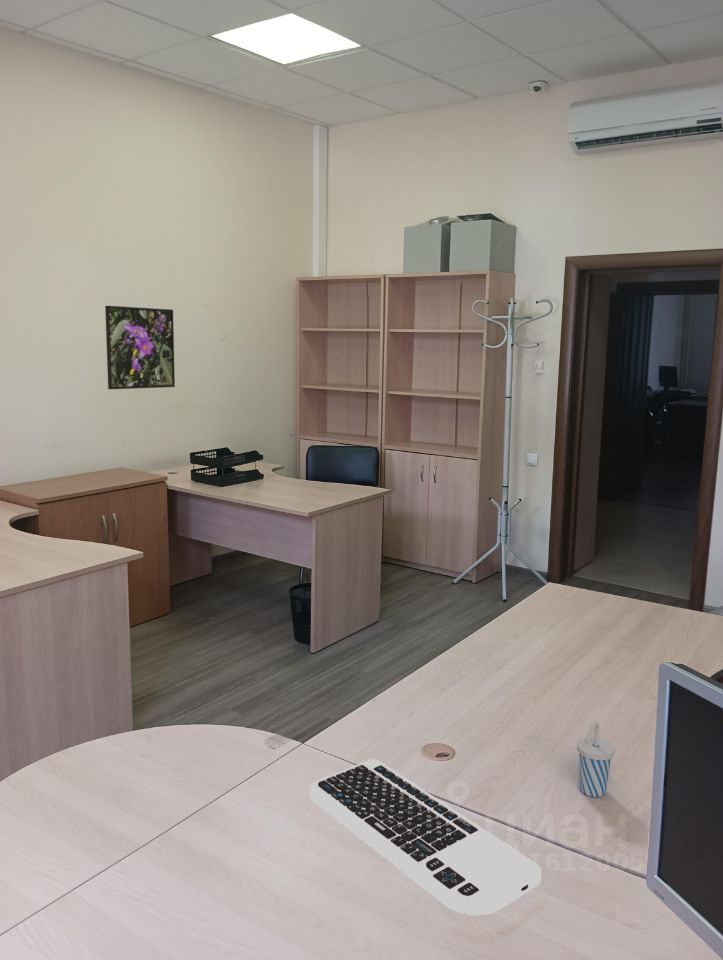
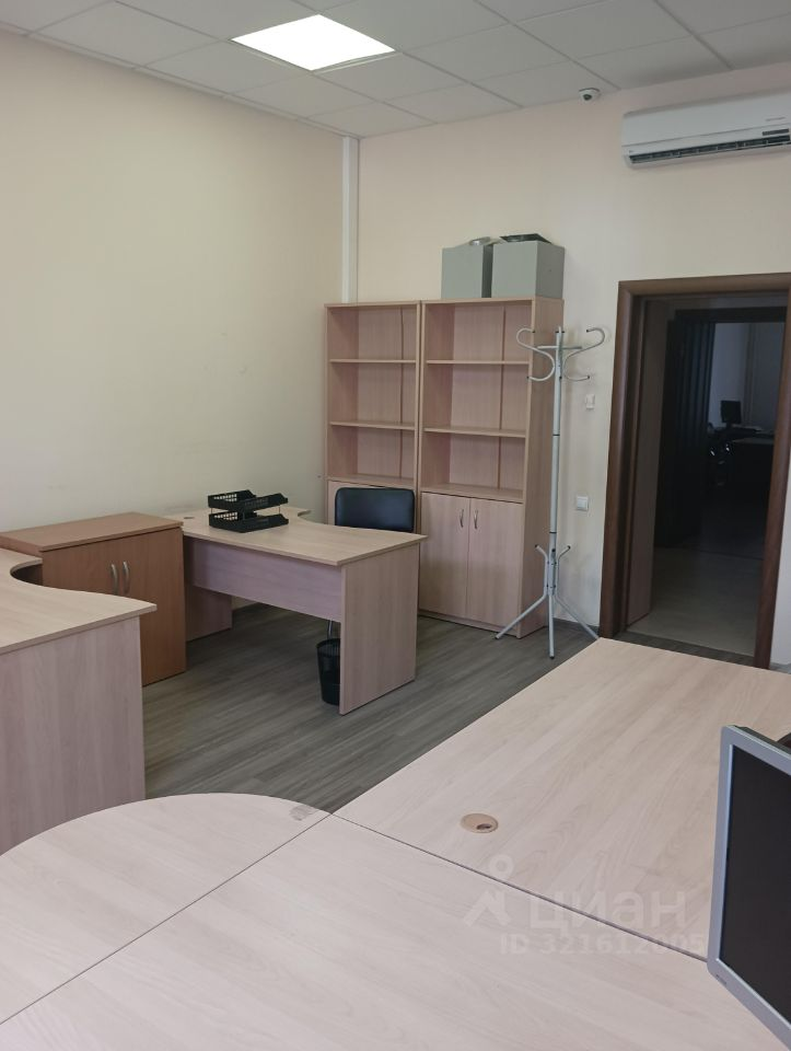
- keyboard [310,759,542,916]
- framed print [104,305,176,390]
- cup [576,721,616,798]
